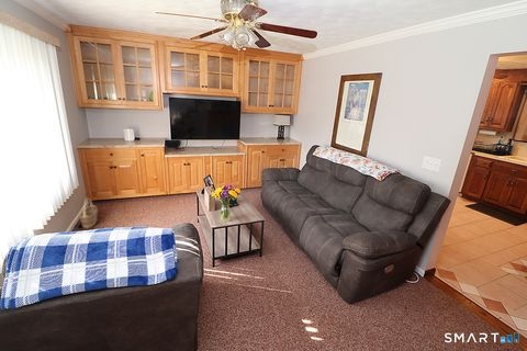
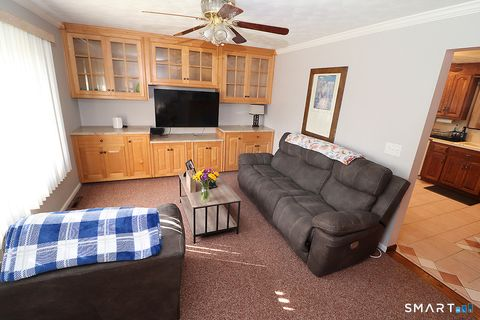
- basket [78,197,99,230]
